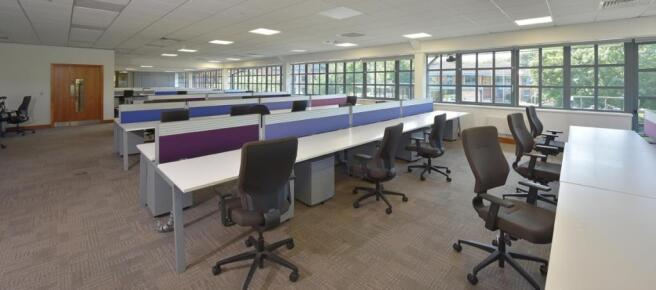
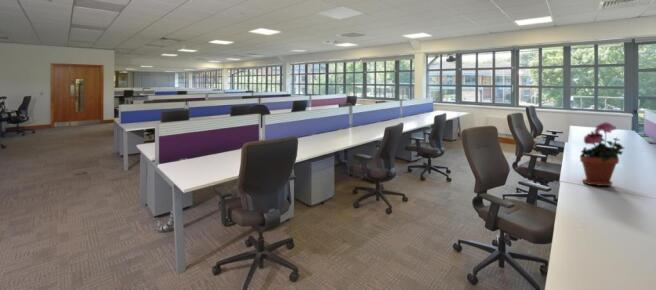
+ potted plant [579,121,626,187]
